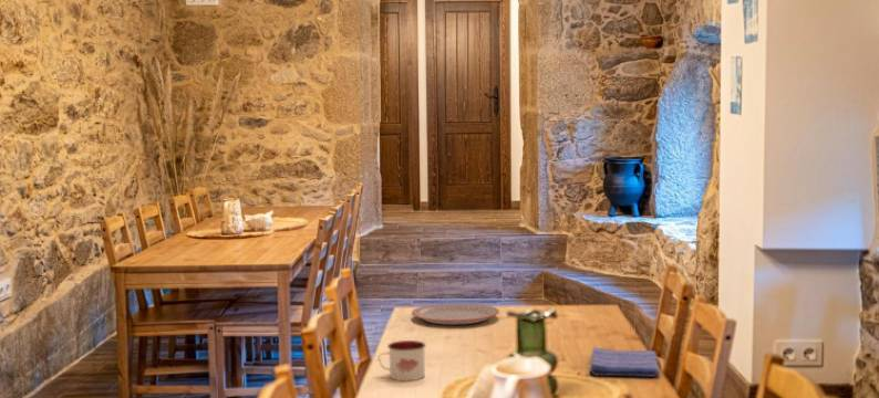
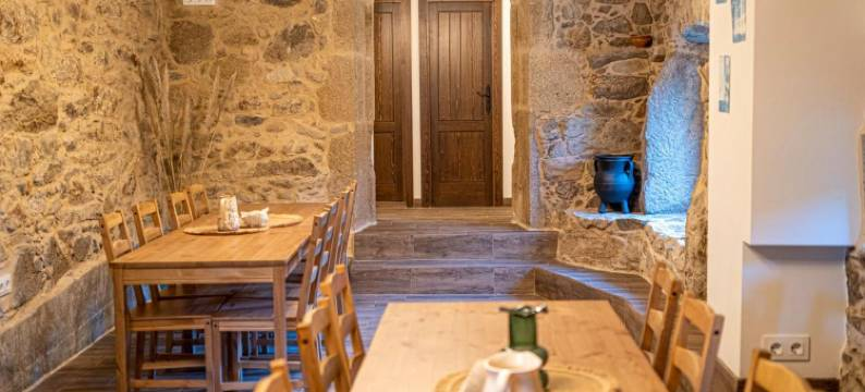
- plate [411,302,500,326]
- dish towel [588,346,660,378]
- mug [376,339,426,381]
